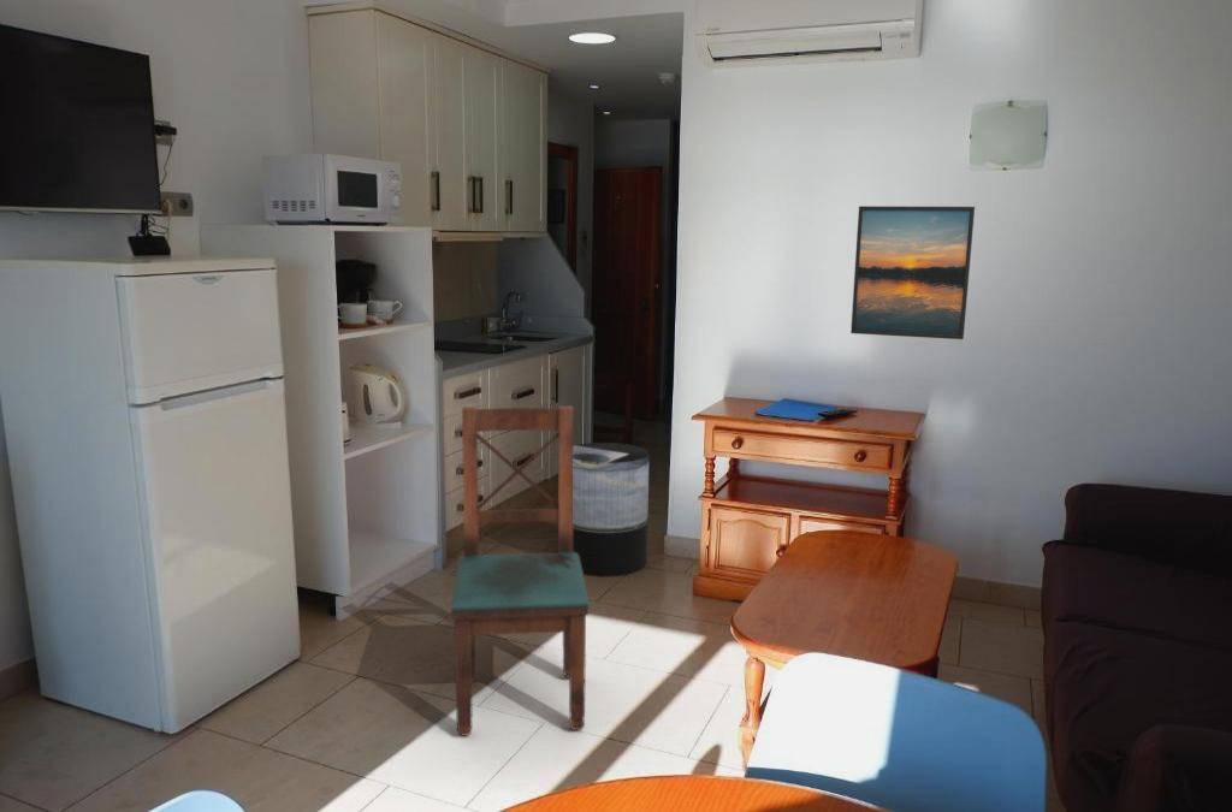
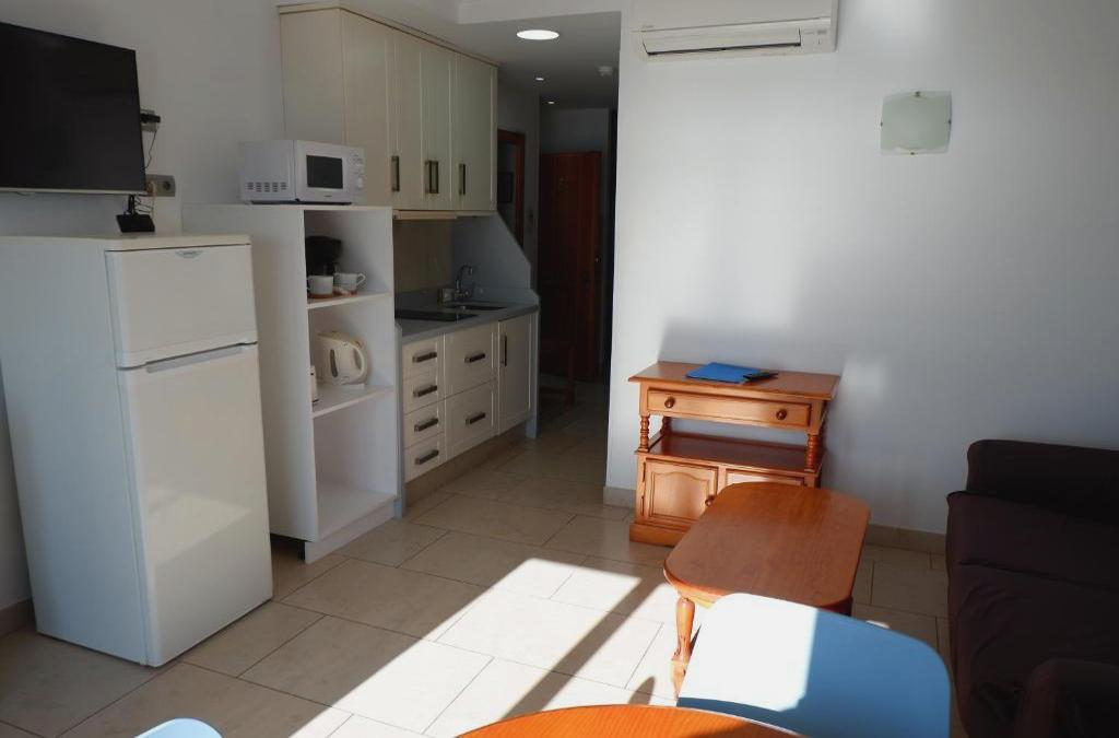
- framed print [849,205,976,340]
- trash can [573,441,651,577]
- dining chair [450,405,591,737]
